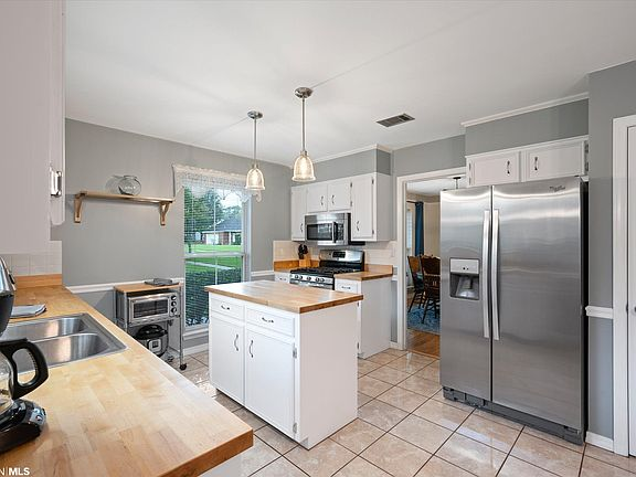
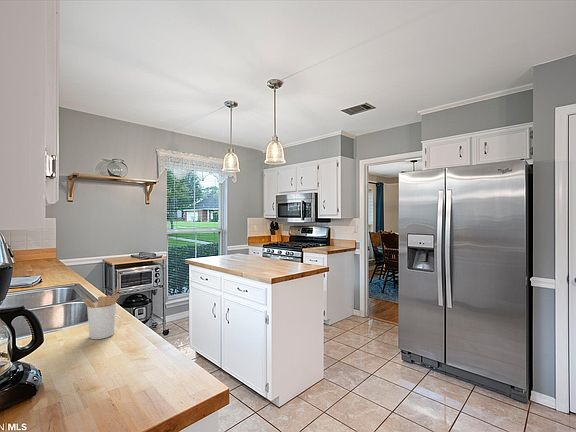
+ utensil holder [81,286,121,340]
